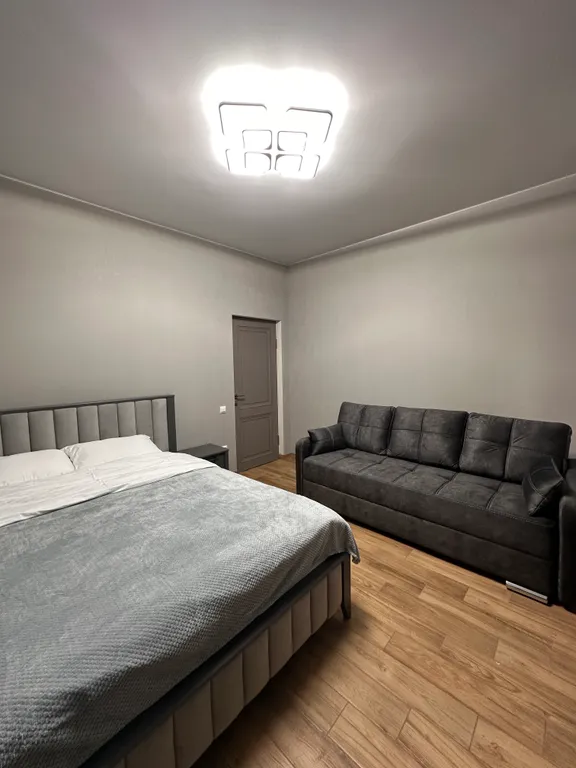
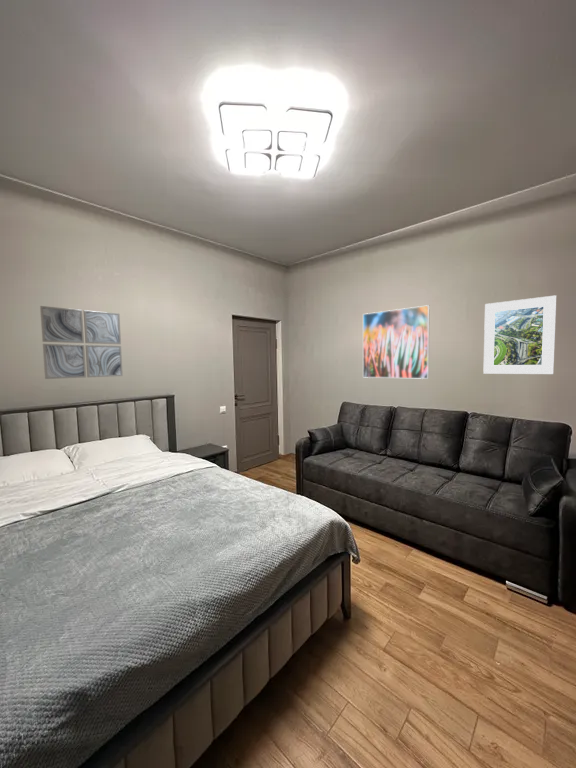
+ wall art [39,305,124,380]
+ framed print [362,304,431,380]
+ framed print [483,294,557,375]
